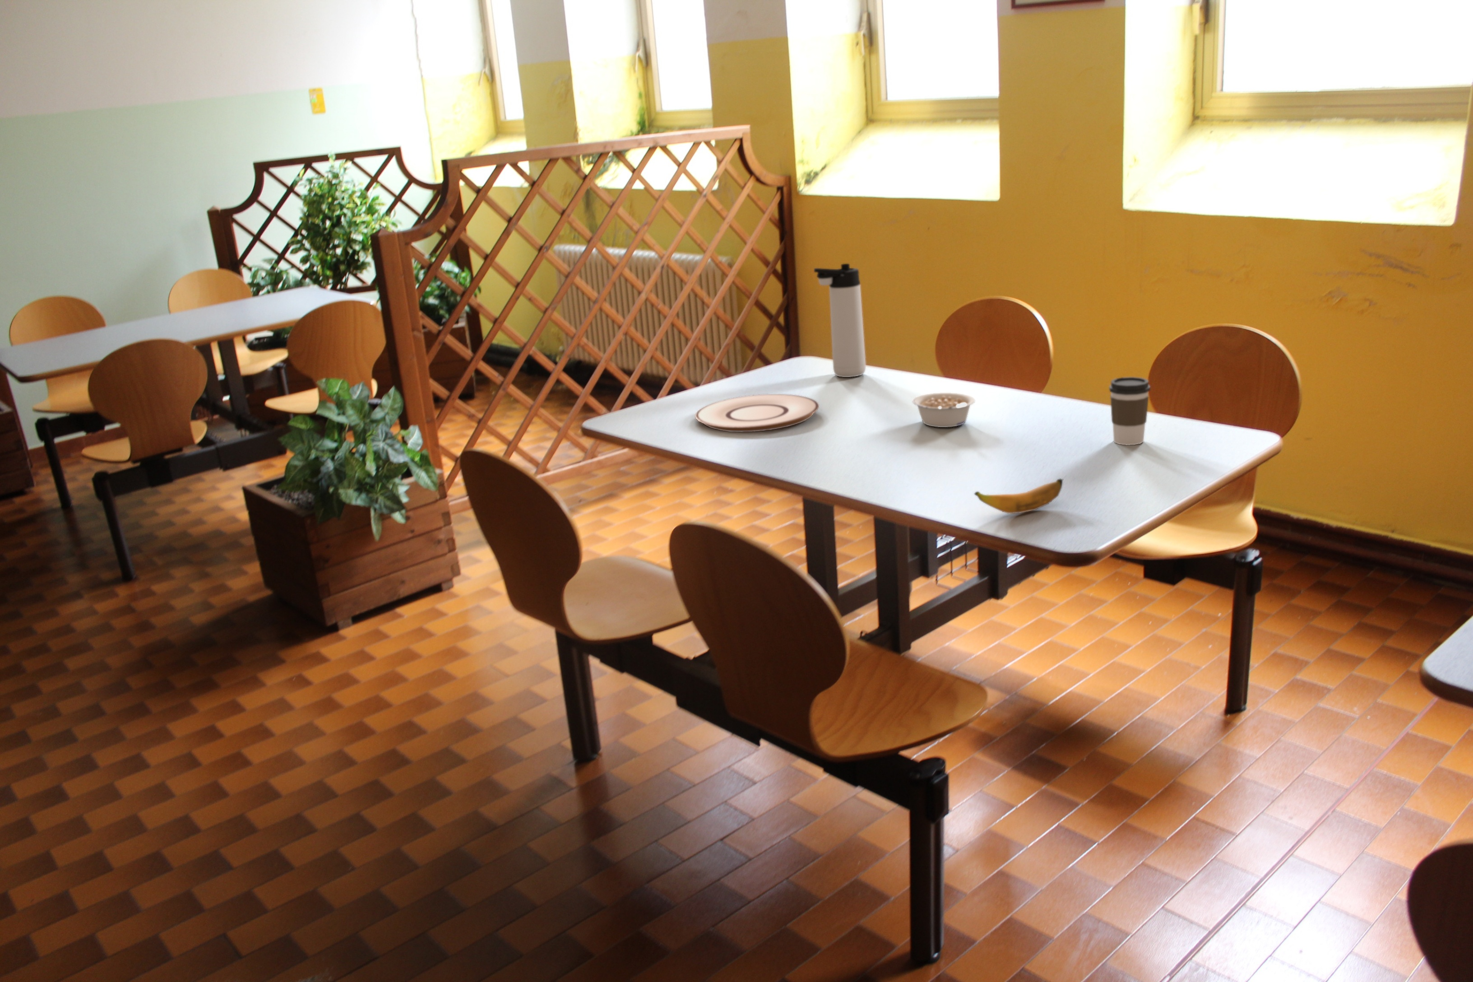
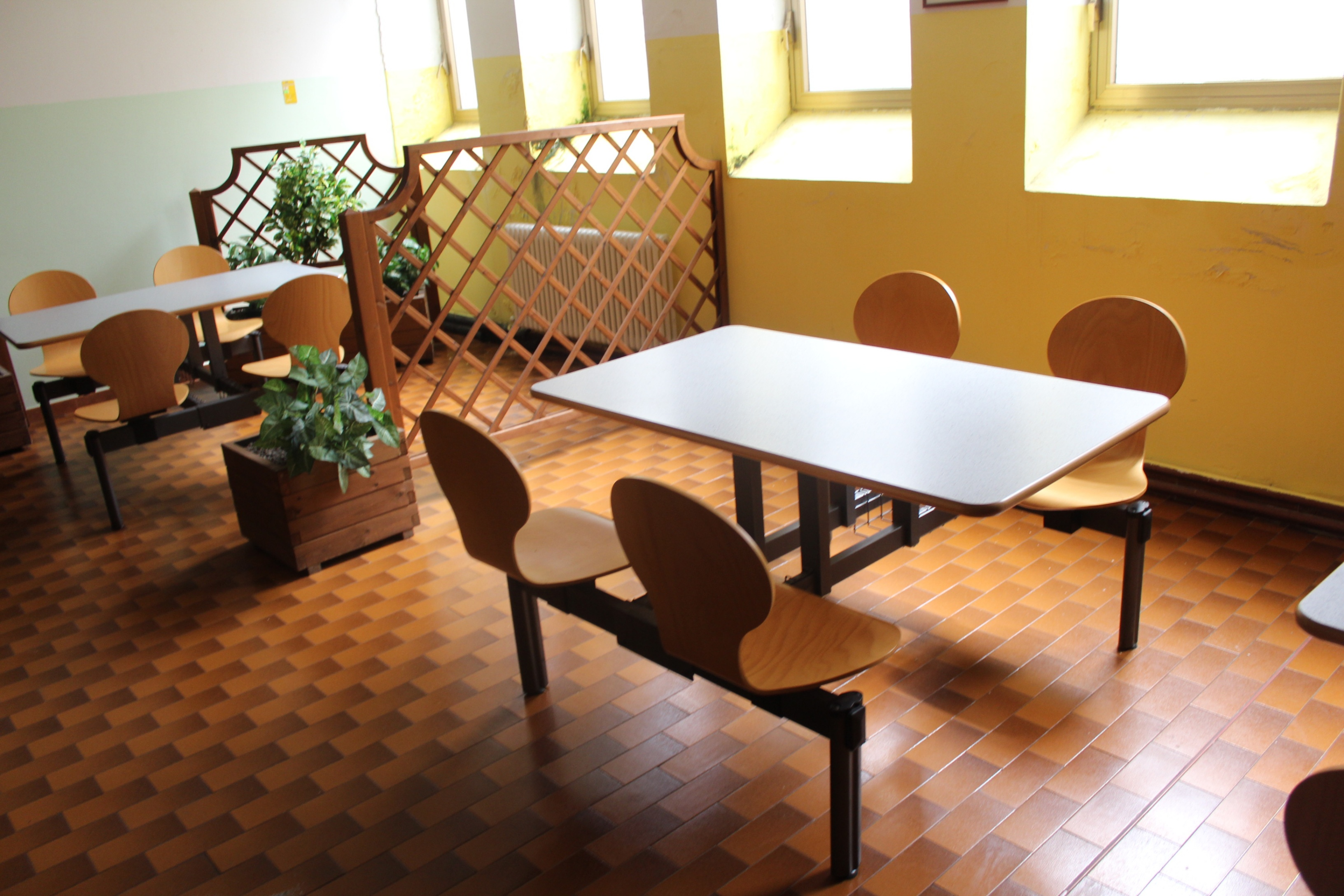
- plate [695,393,820,432]
- banana [974,478,1063,514]
- legume [912,392,975,427]
- thermos bottle [813,263,867,378]
- coffee cup [1109,376,1151,446]
